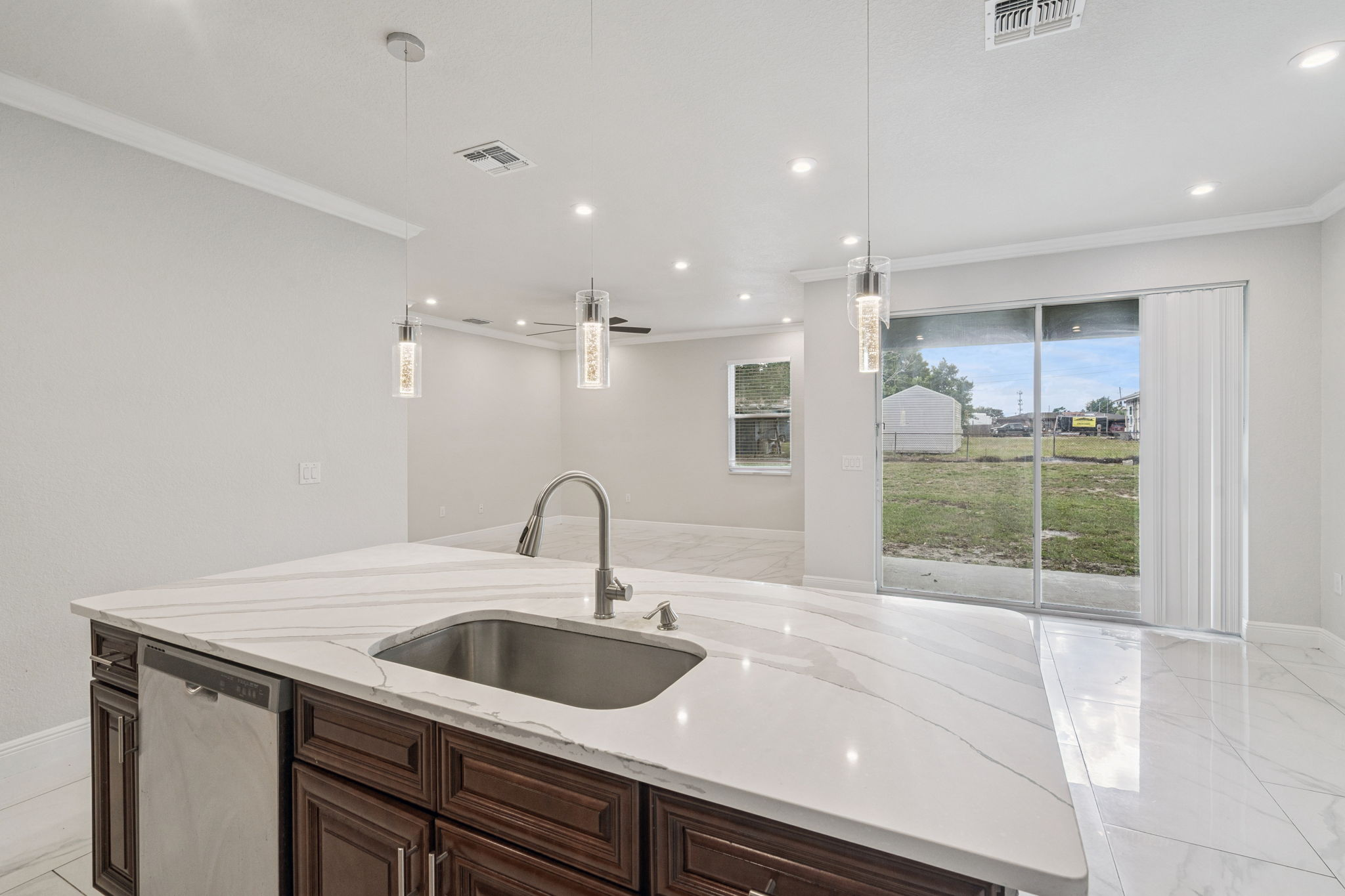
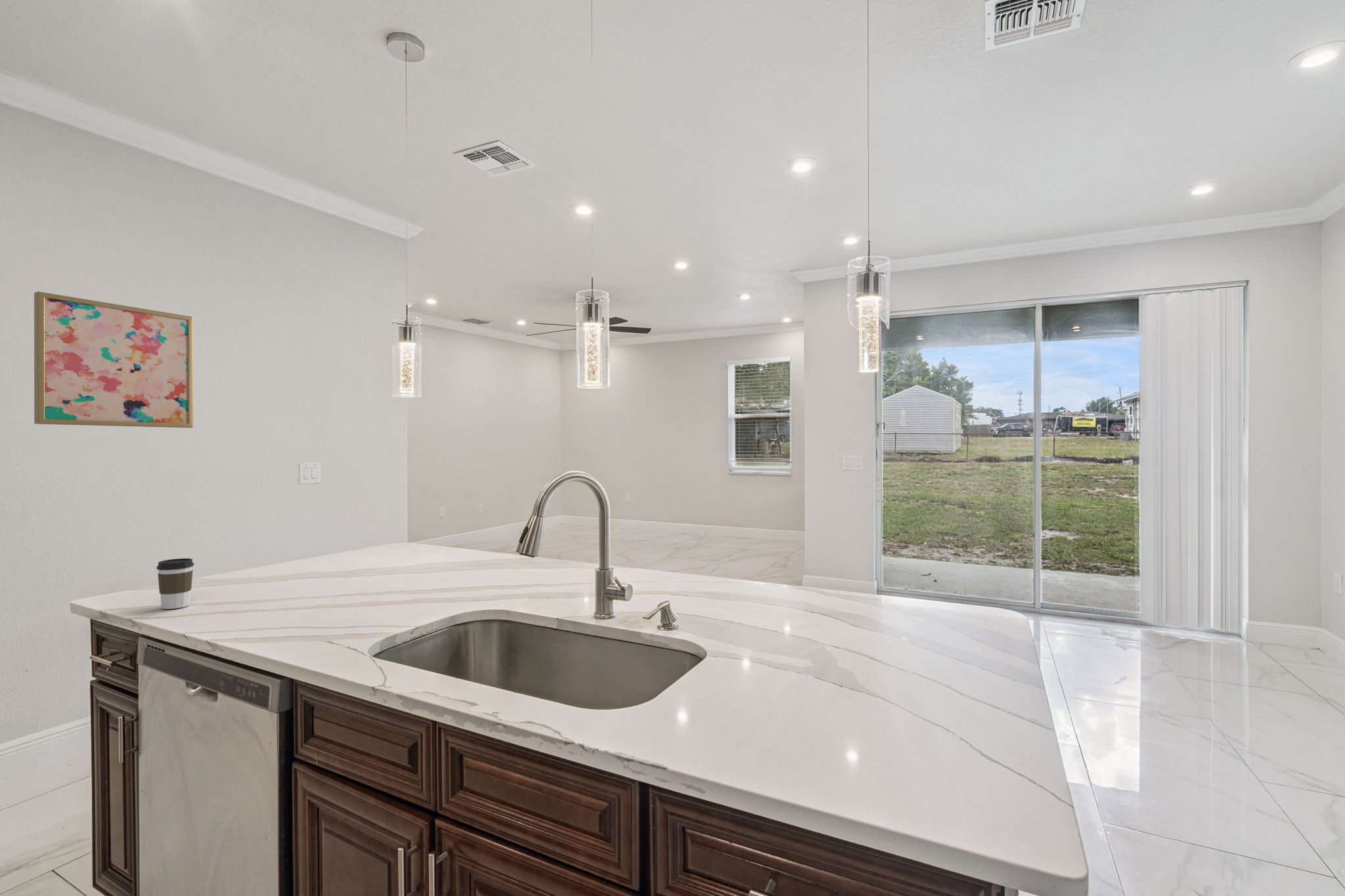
+ coffee cup [156,558,194,610]
+ wall art [33,291,194,429]
